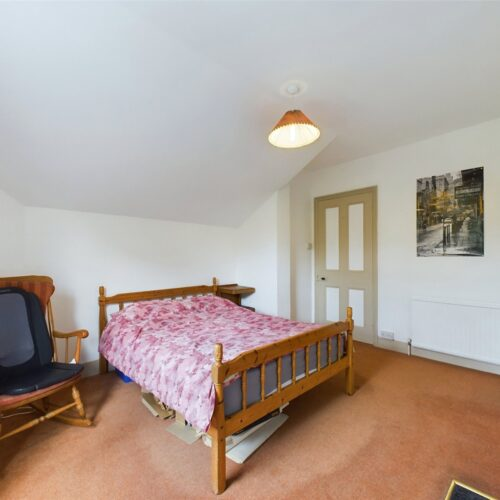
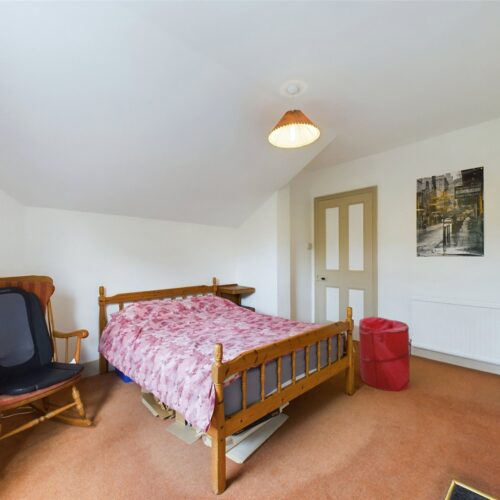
+ laundry hamper [358,315,411,392]
